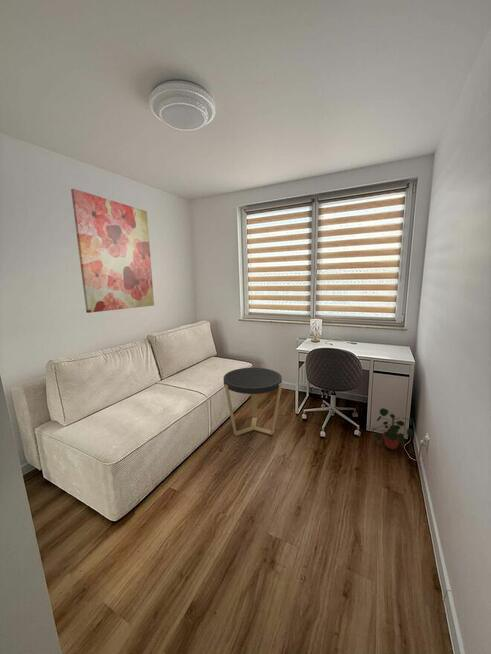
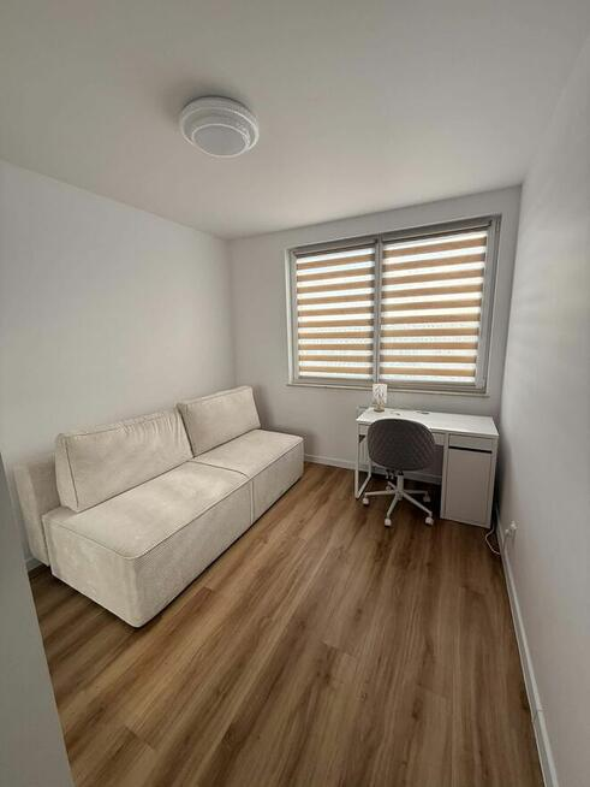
- potted plant [371,407,415,450]
- wall art [70,188,155,314]
- side table [223,367,283,437]
